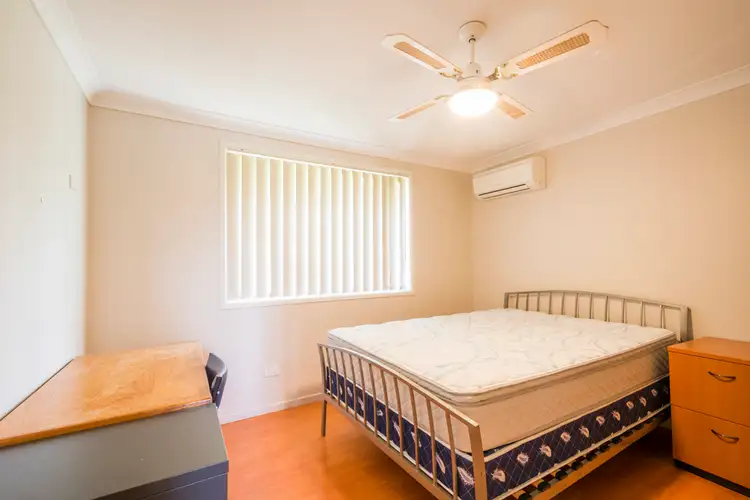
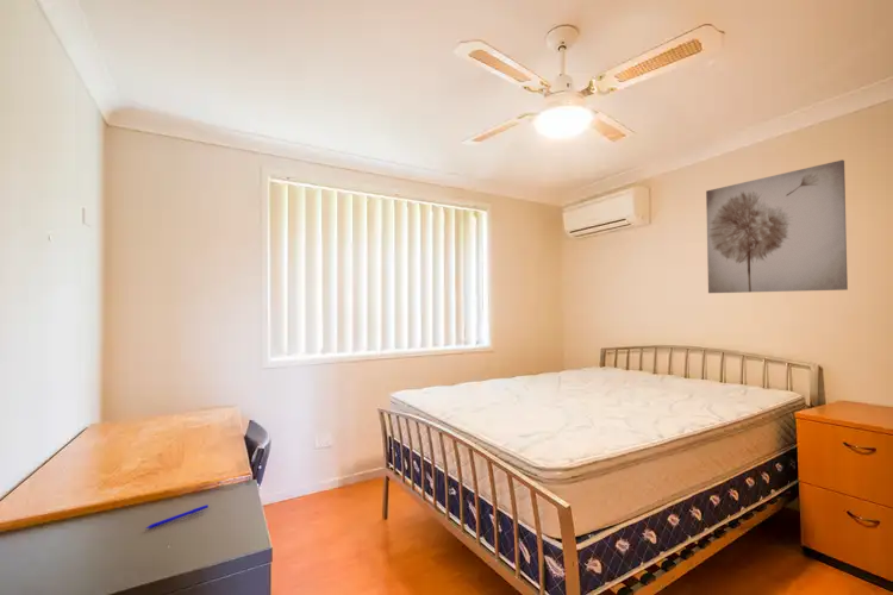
+ wall art [705,158,849,294]
+ pen [145,503,210,530]
